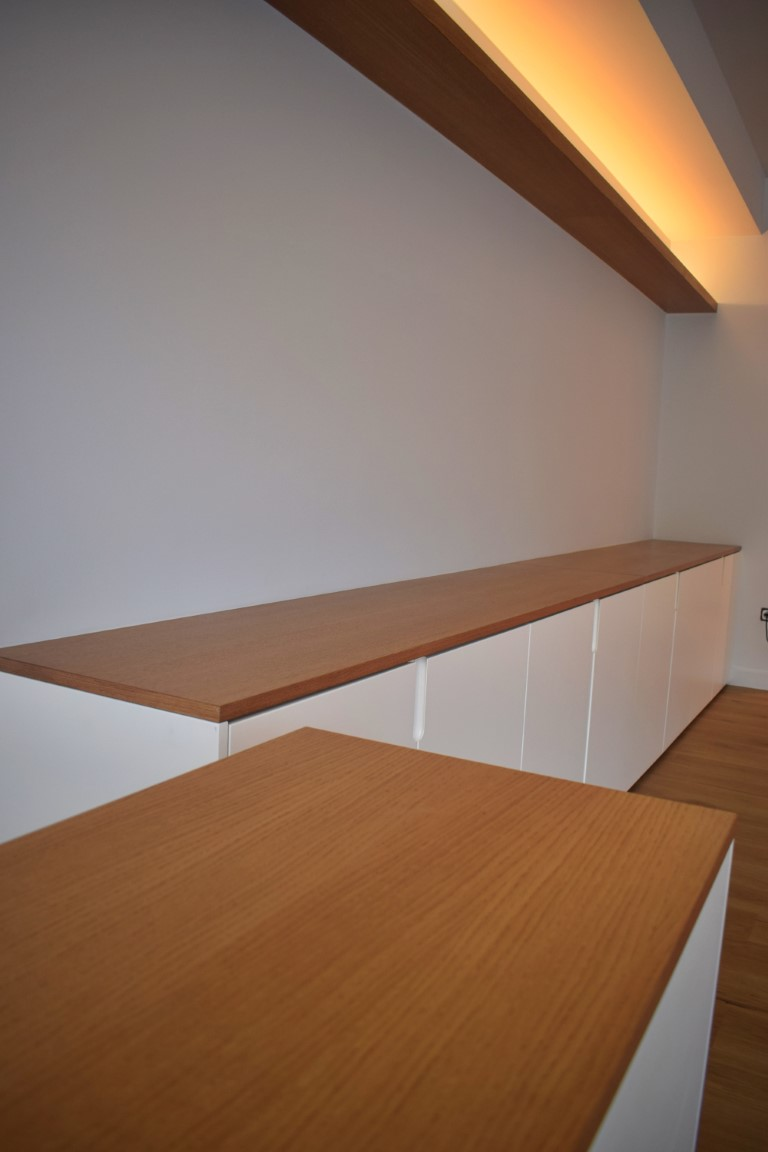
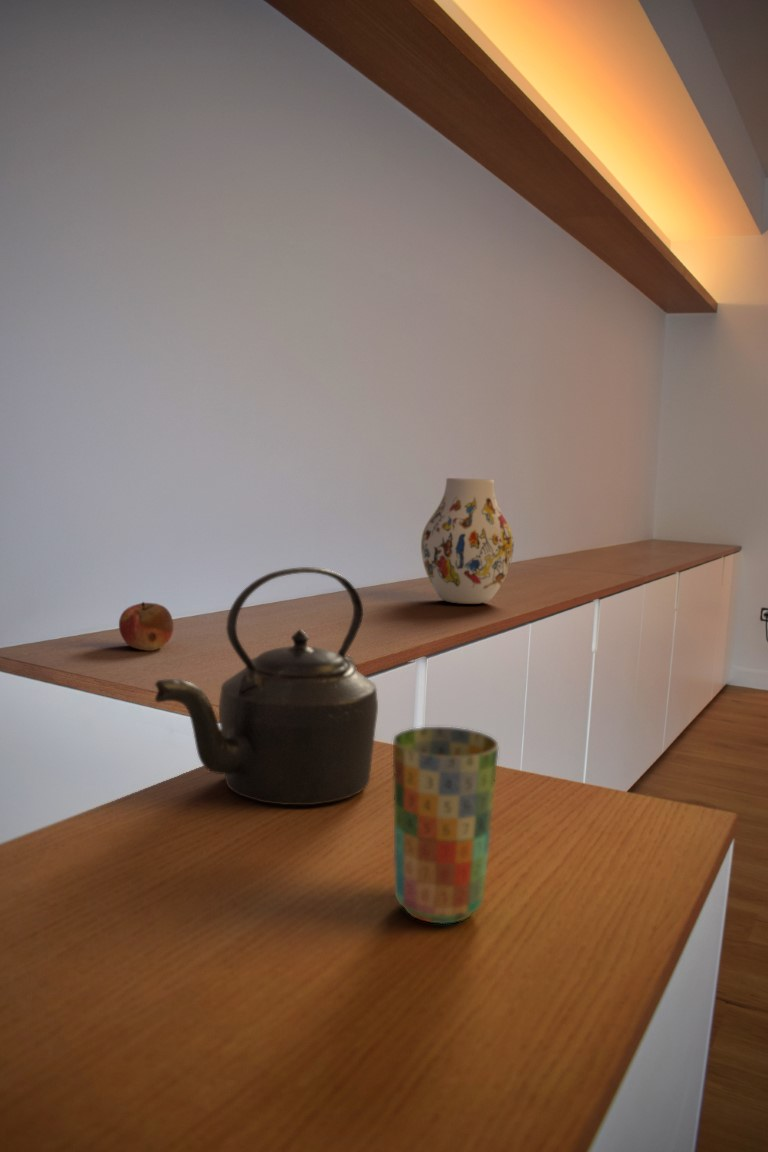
+ vase [420,477,515,605]
+ fruit [118,601,174,652]
+ kettle [154,566,379,806]
+ cup [392,726,499,925]
